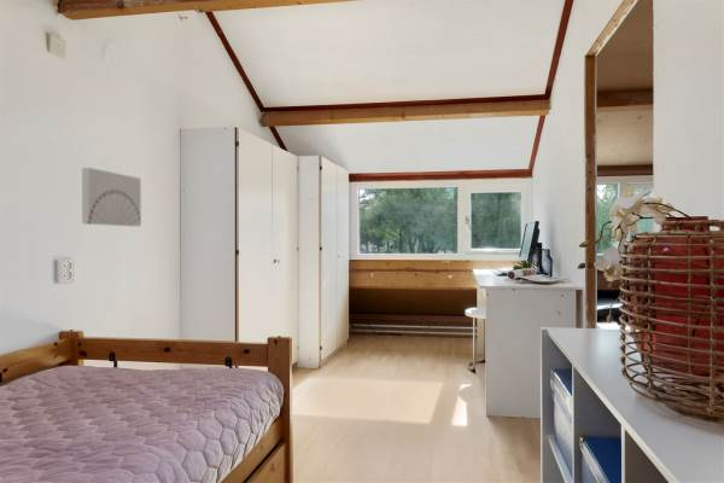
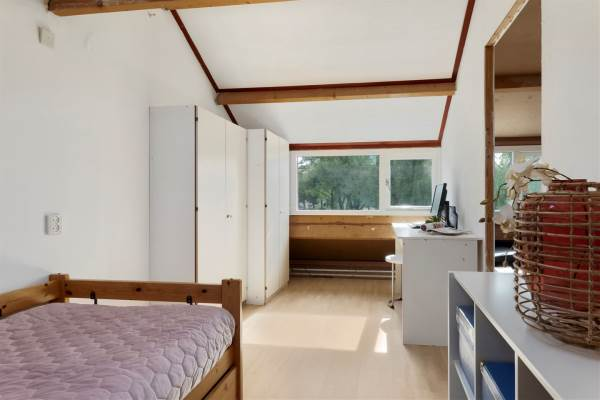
- wall art [81,167,142,227]
